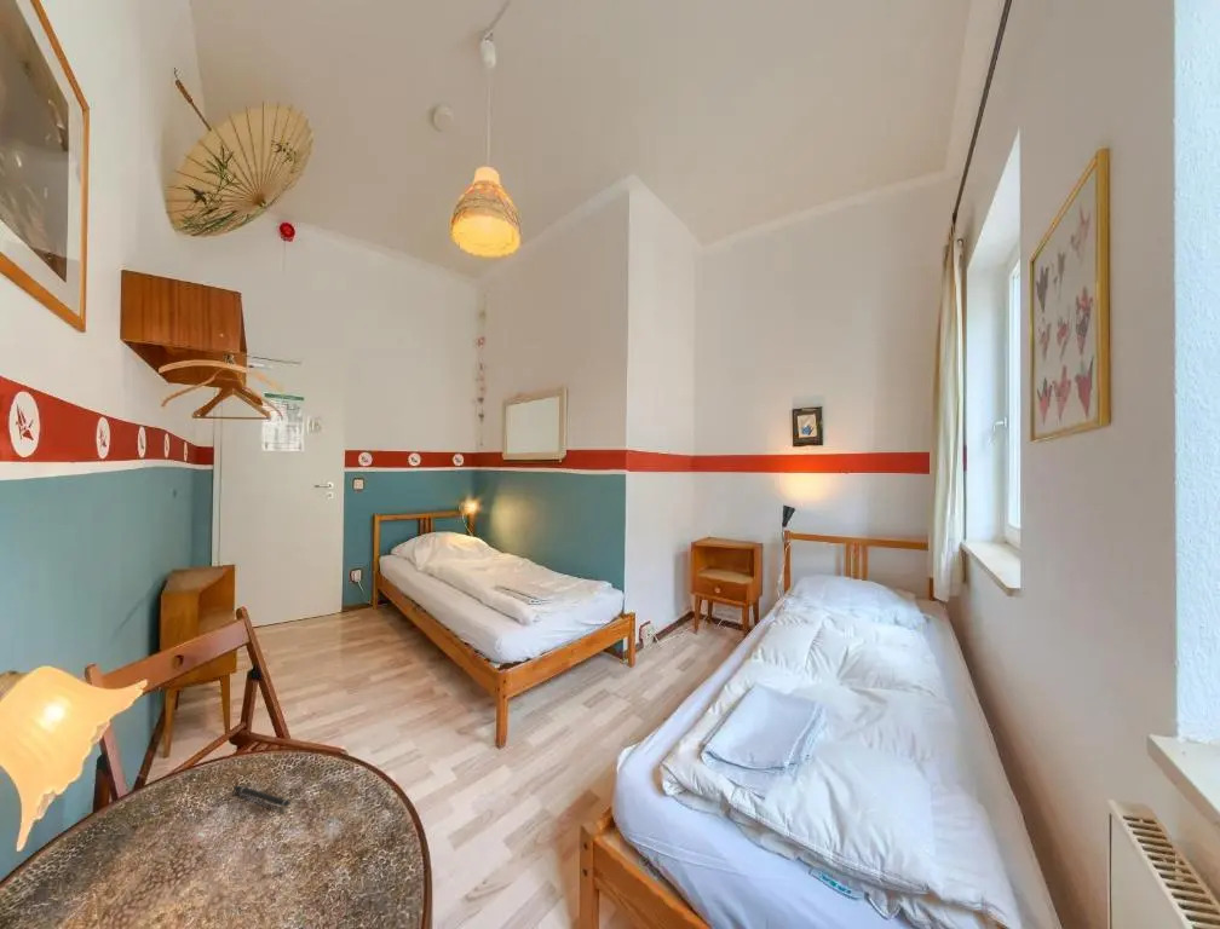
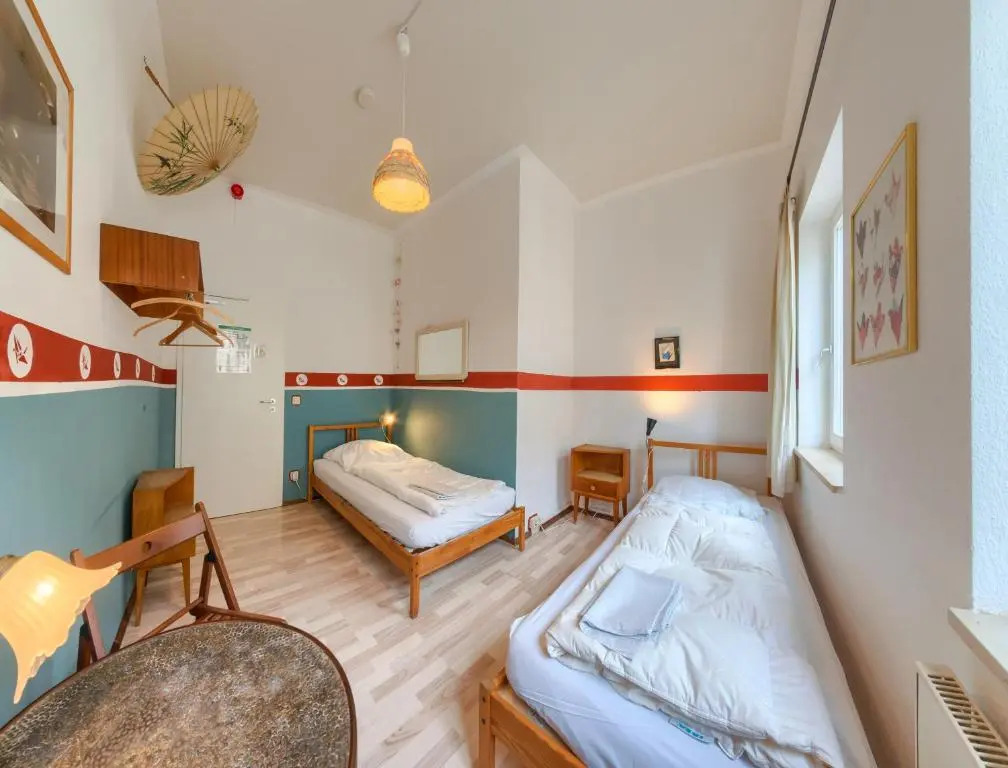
- pen [232,785,290,808]
